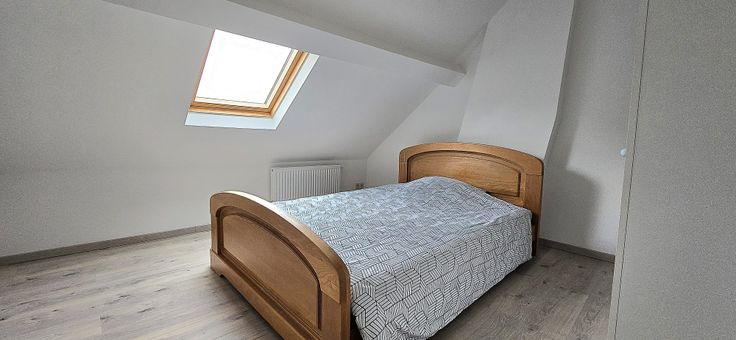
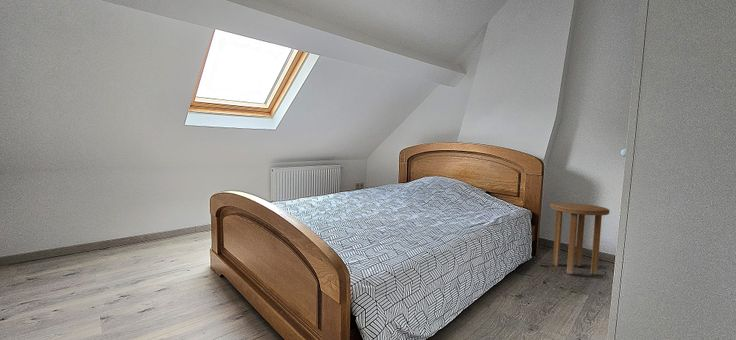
+ side table [549,202,611,276]
